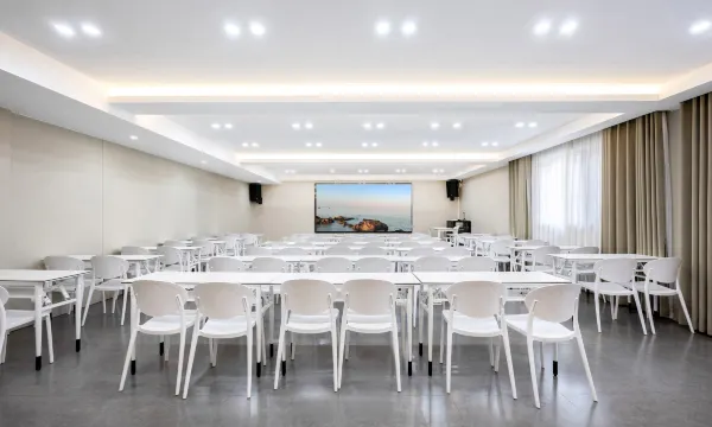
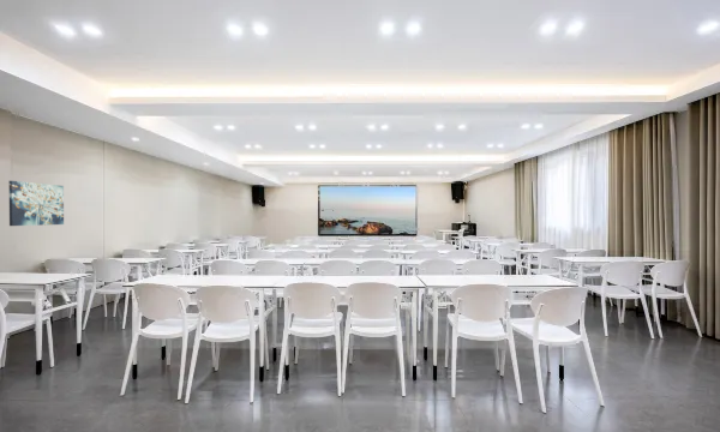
+ wall art [8,180,65,227]
